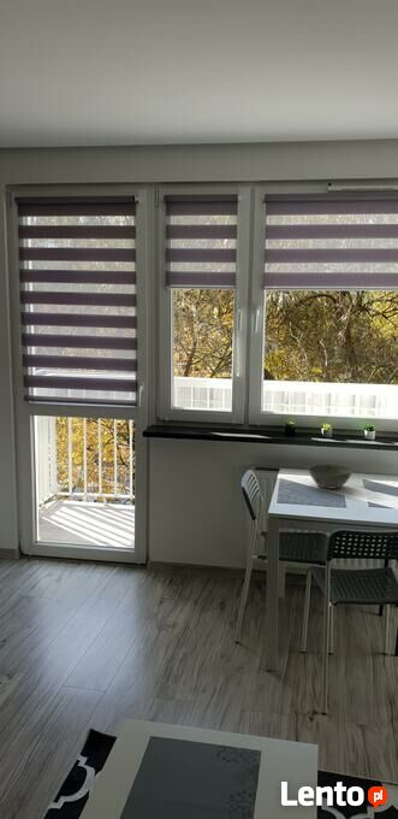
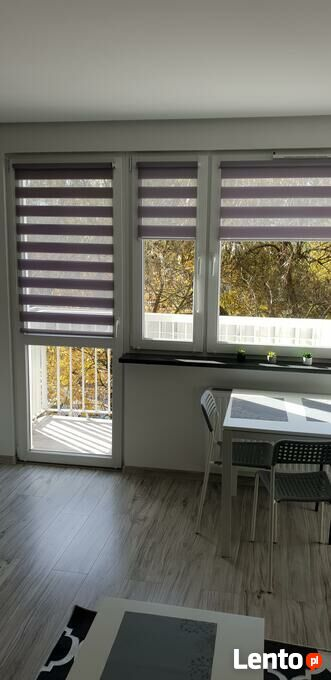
- bowl [307,464,355,490]
